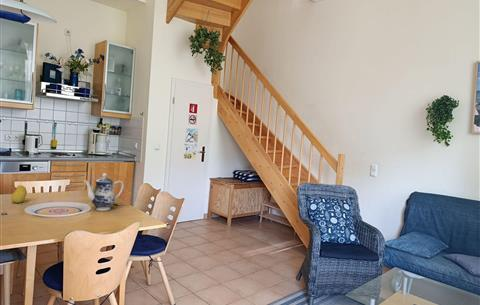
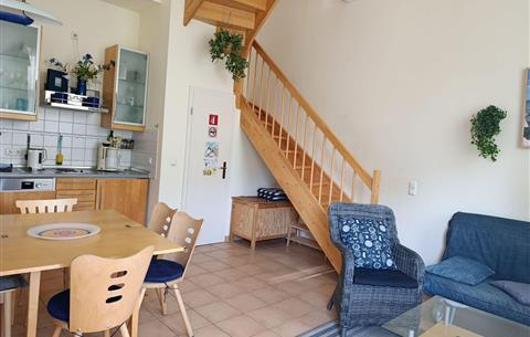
- fruit [10,184,28,204]
- teapot [83,172,125,212]
